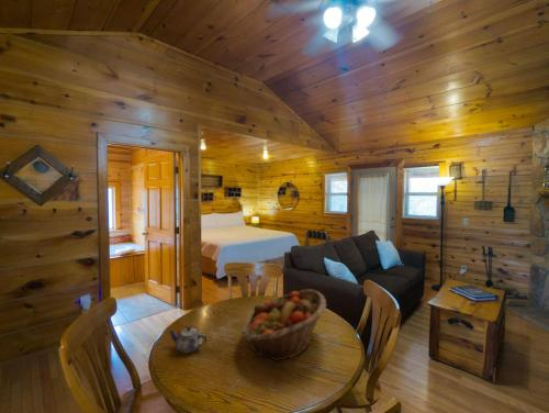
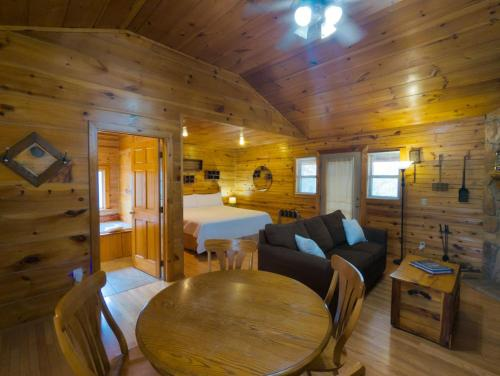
- fruit basket [240,289,328,362]
- teapot [167,325,208,354]
